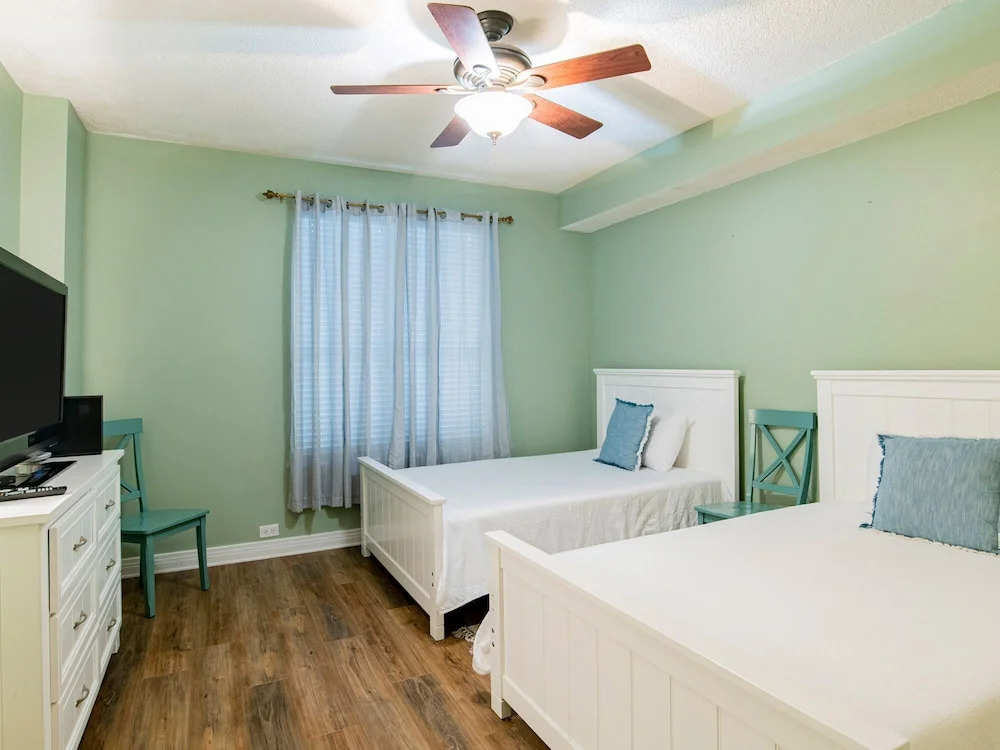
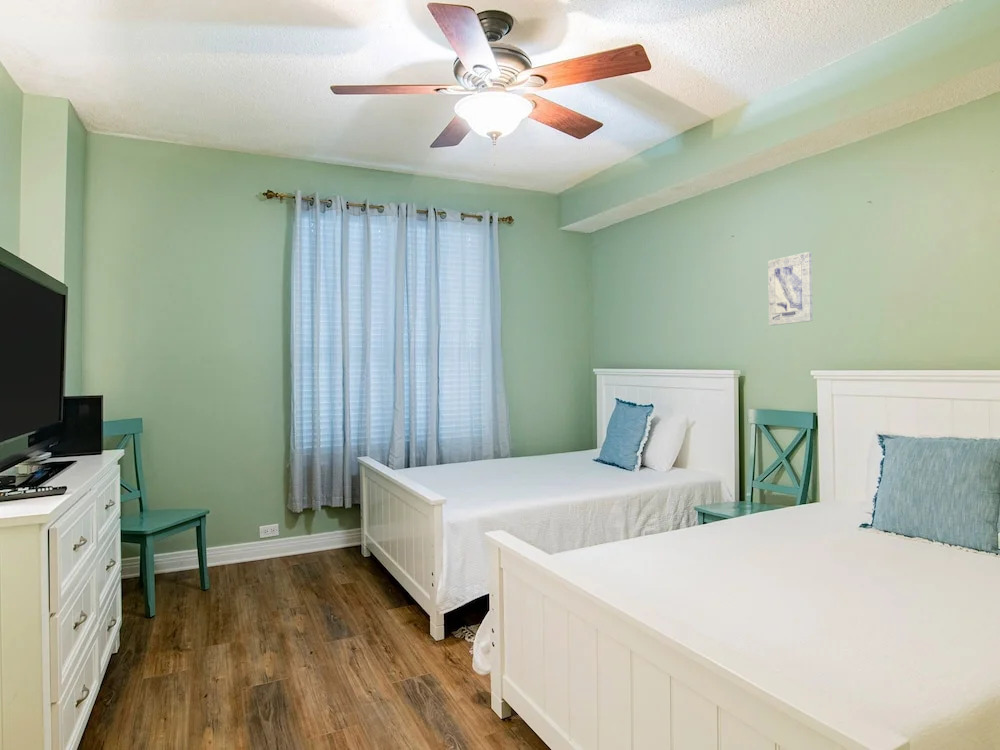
+ wall art [767,251,814,326]
